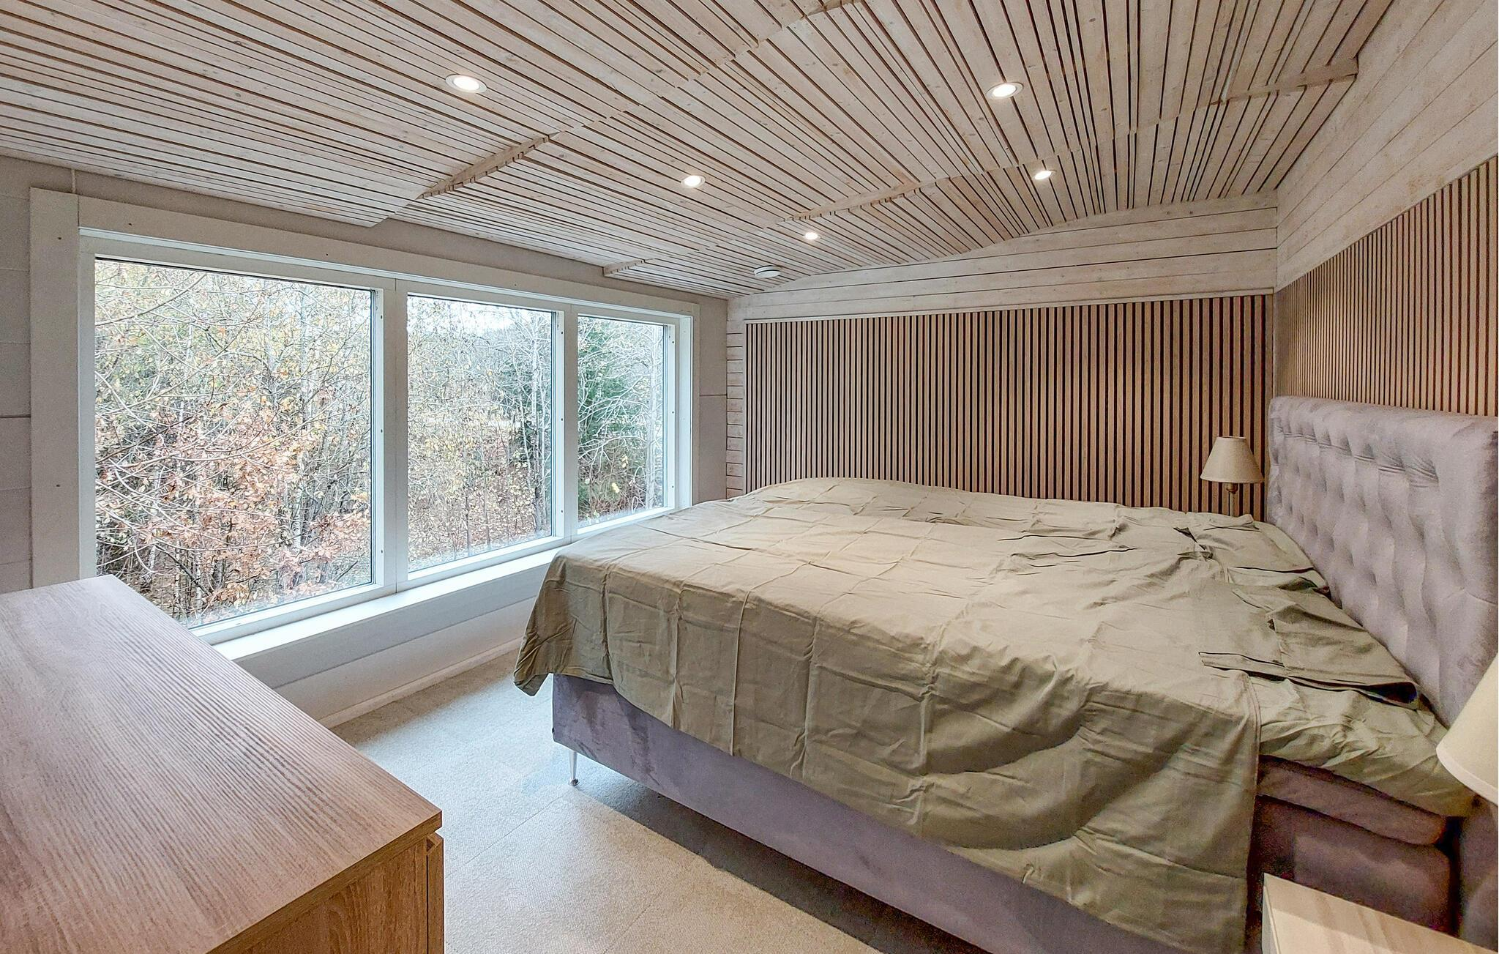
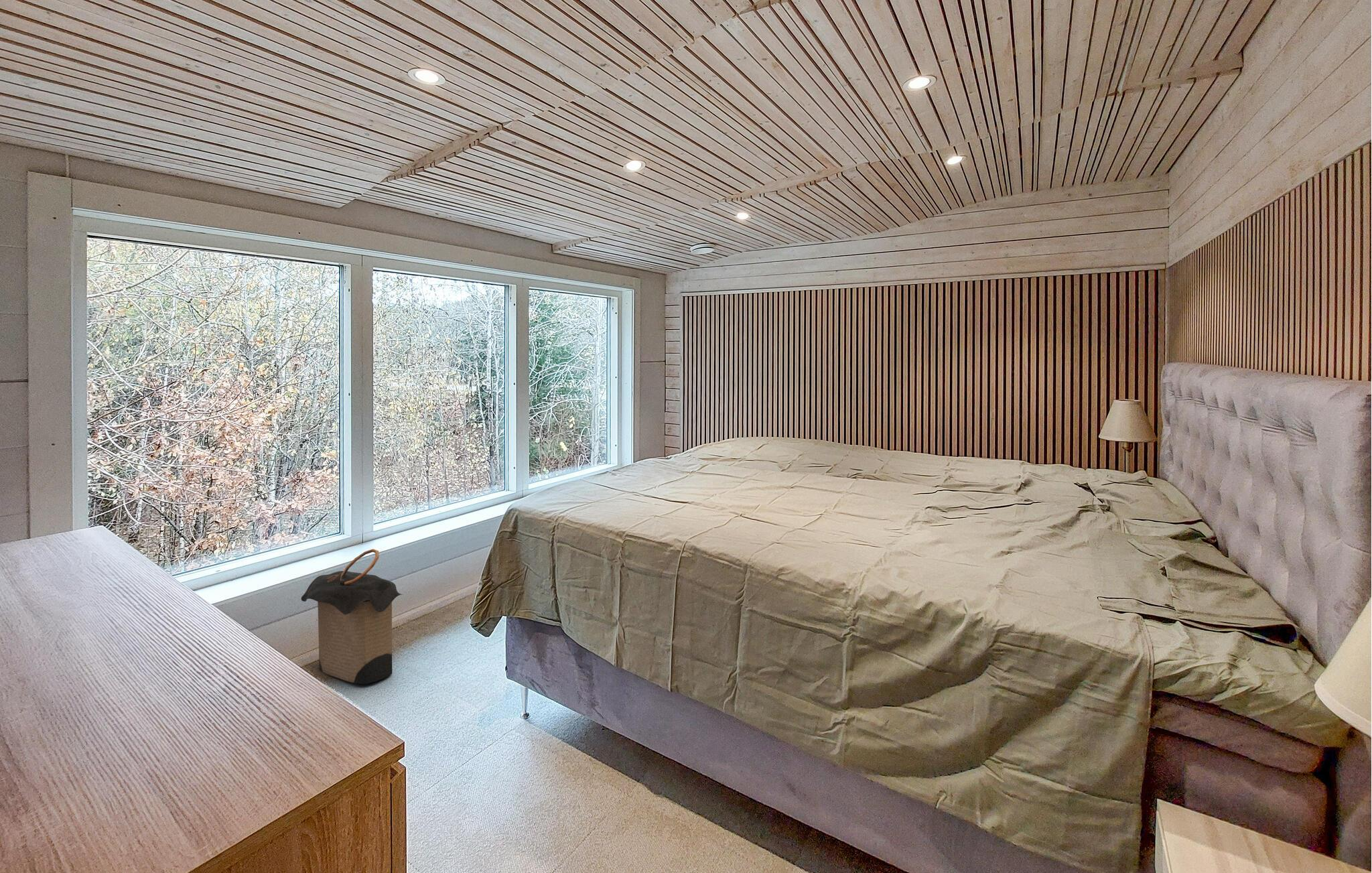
+ laundry hamper [301,548,403,685]
